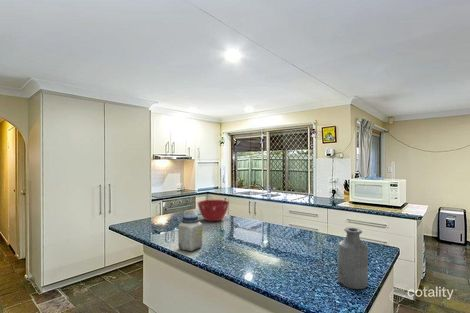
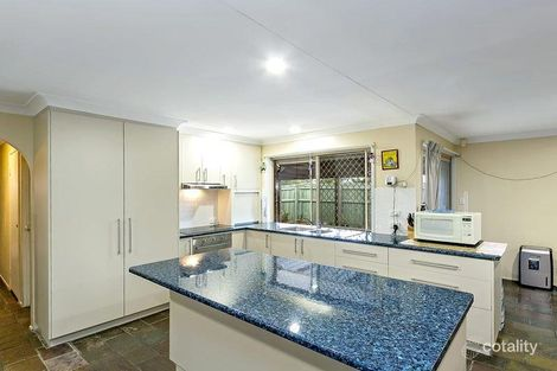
- bottle [337,226,369,290]
- mixing bowl [196,199,230,222]
- jar [177,213,204,252]
